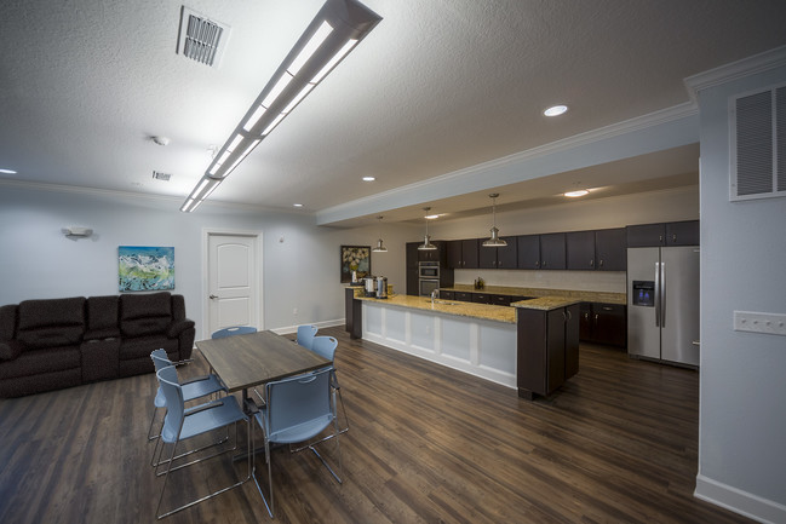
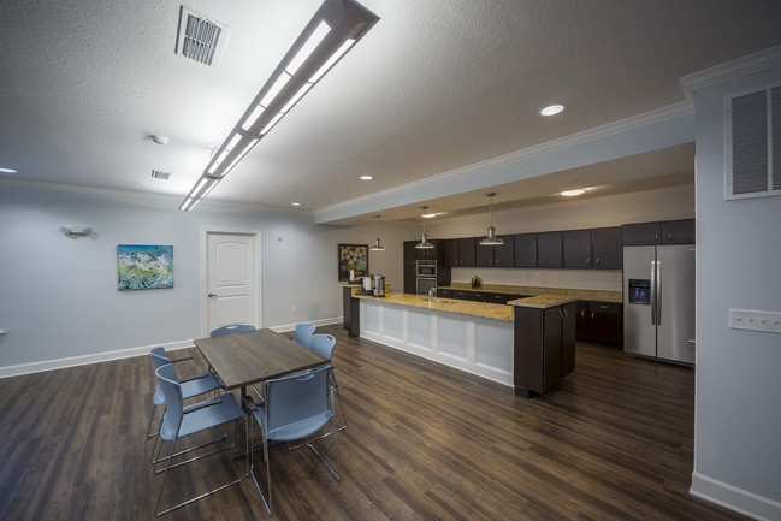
- sofa [0,290,197,401]
